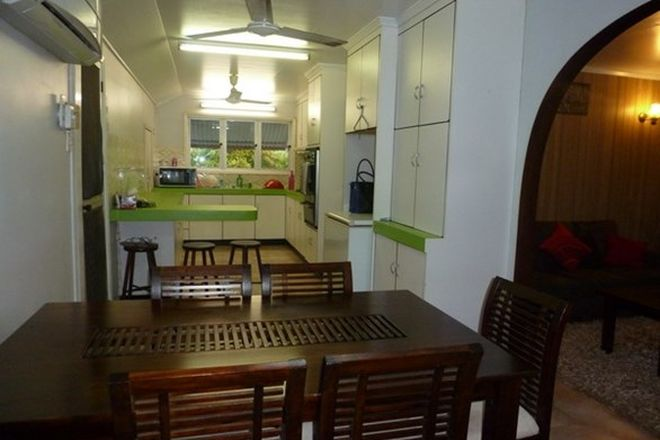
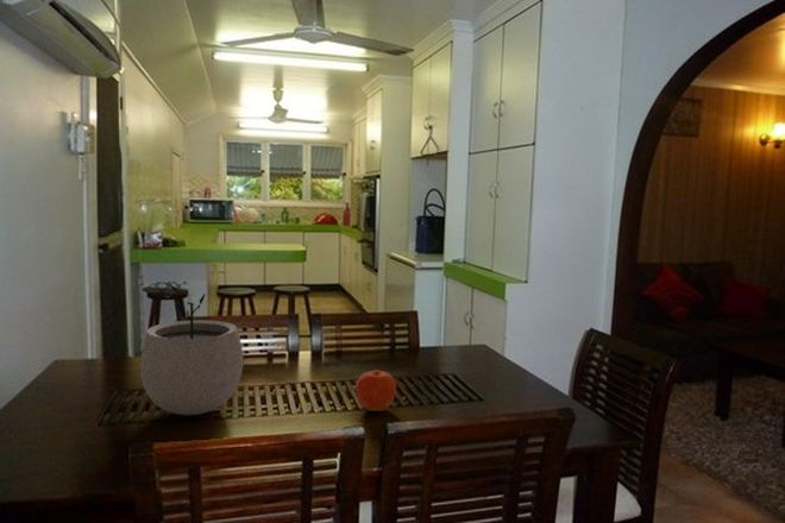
+ fruit [354,370,397,412]
+ plant pot [139,291,244,416]
